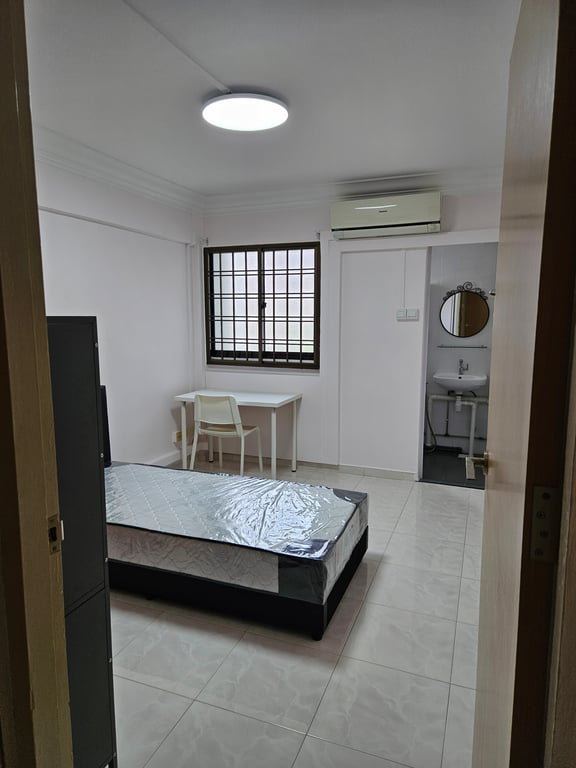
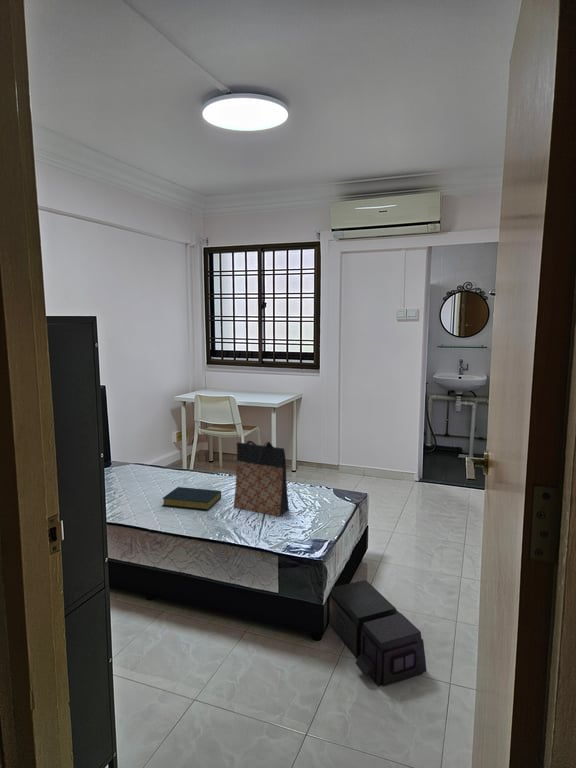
+ bag [233,440,290,518]
+ hardback book [161,486,222,511]
+ air purifier [328,579,428,688]
